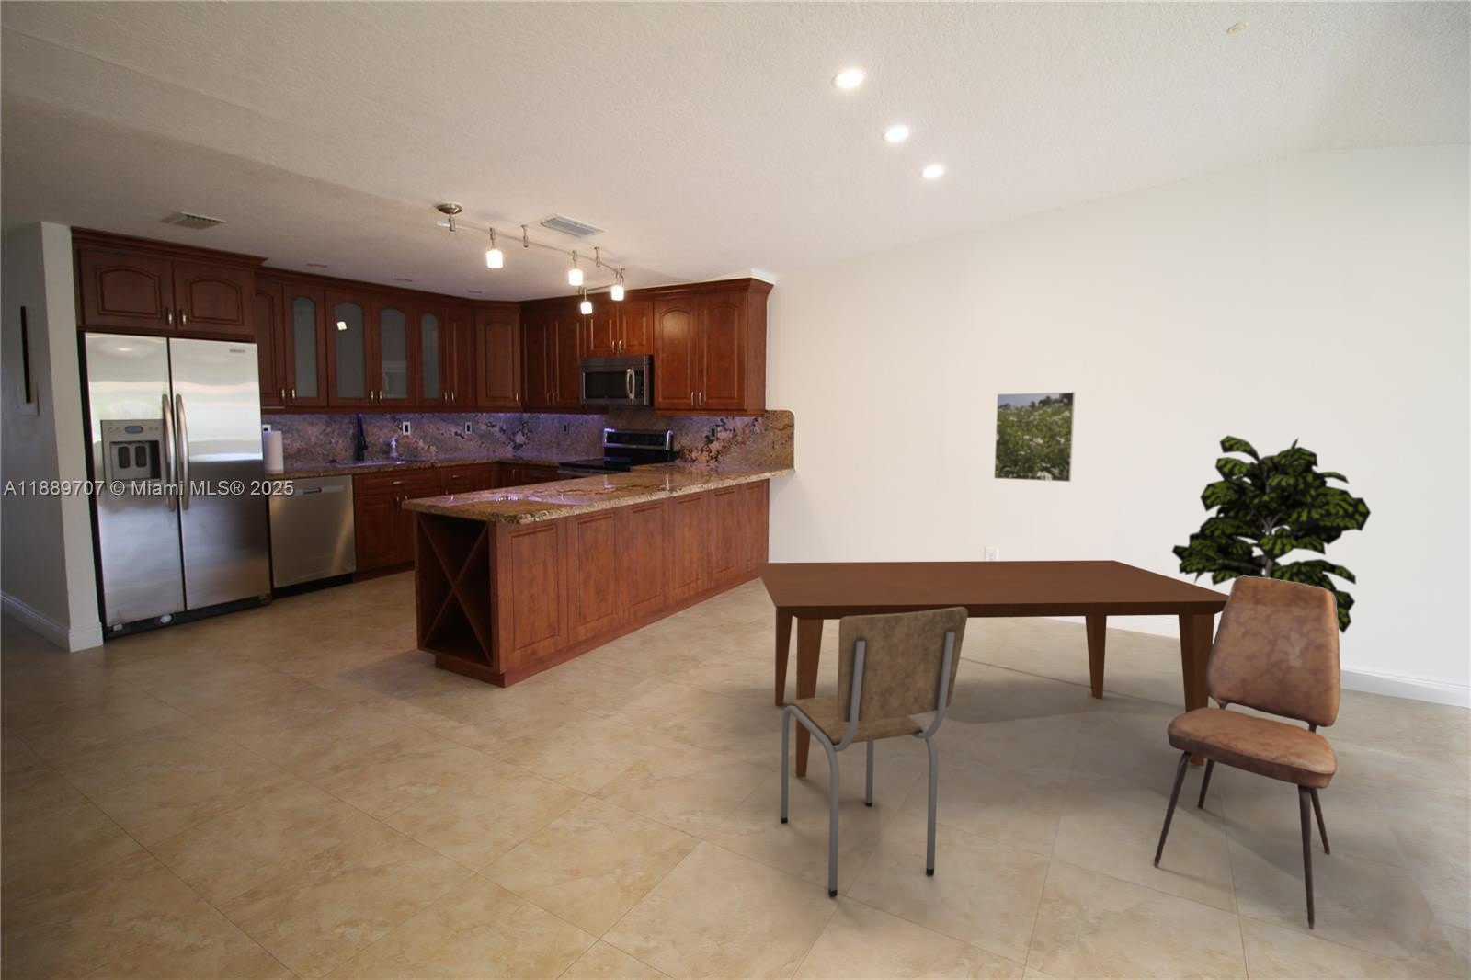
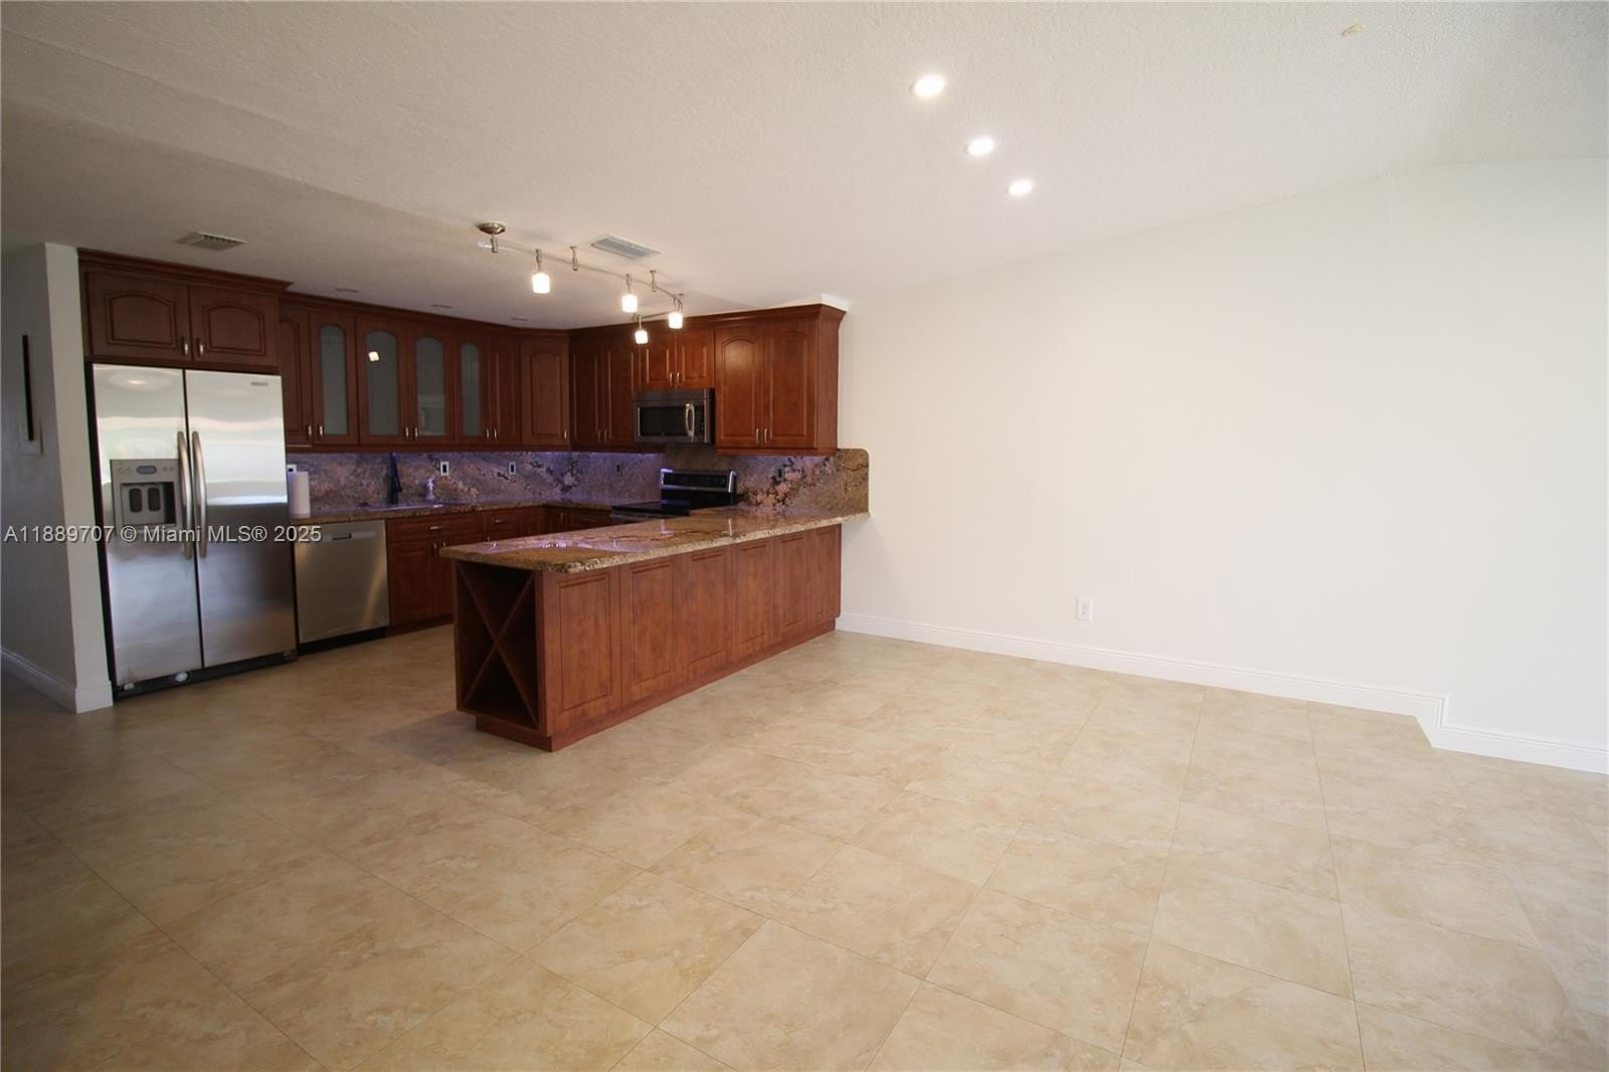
- dining table [752,559,1229,778]
- dining chair [1153,576,1341,931]
- indoor plant [1170,434,1371,635]
- dining chair [780,607,968,898]
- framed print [993,390,1076,482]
